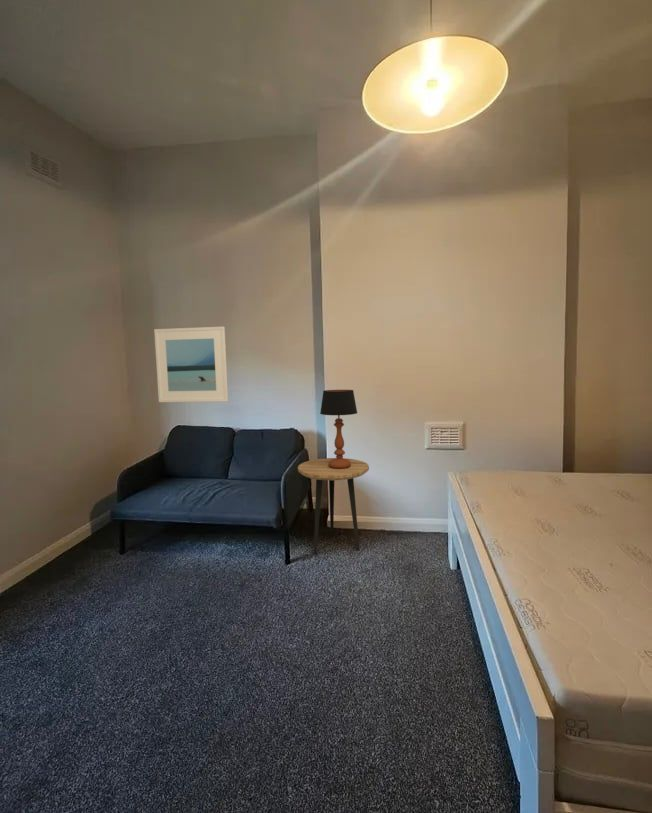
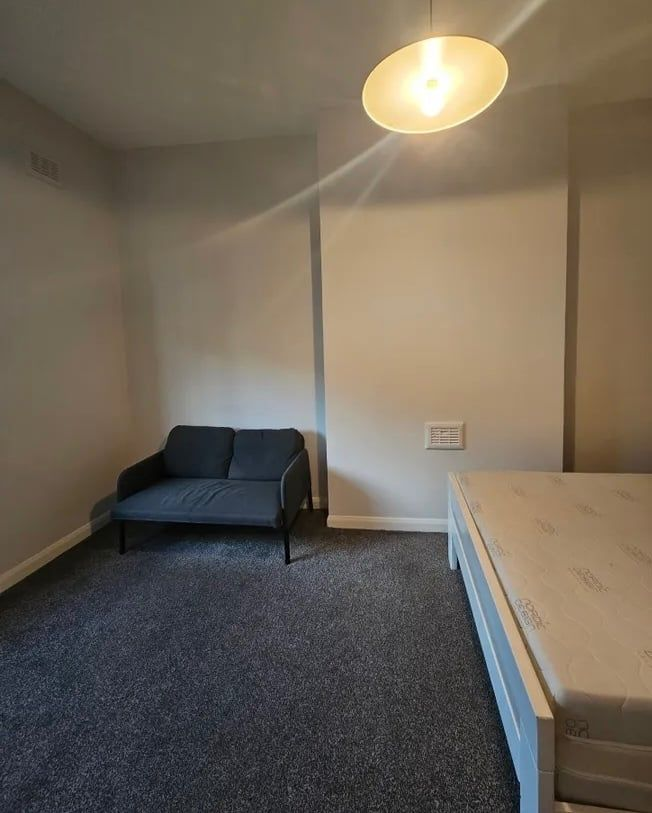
- side table [297,457,370,554]
- table lamp [319,389,358,469]
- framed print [153,326,229,403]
